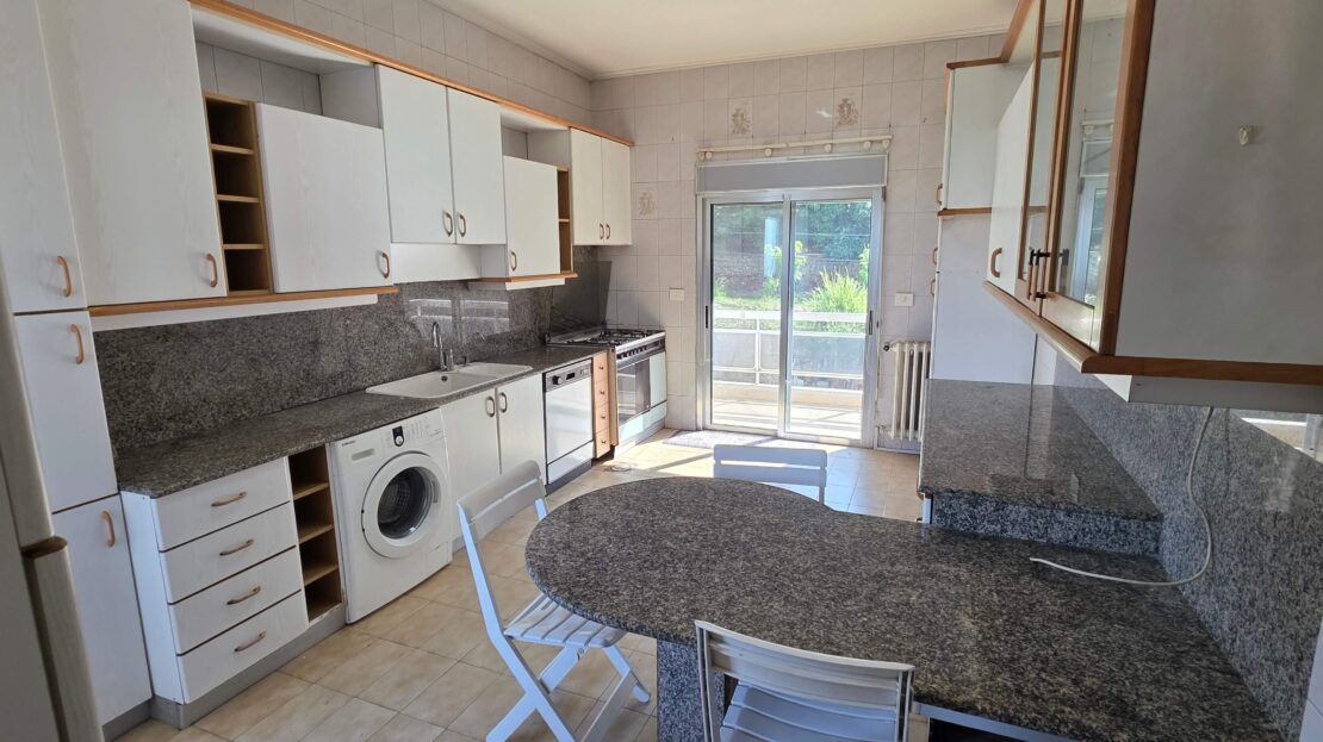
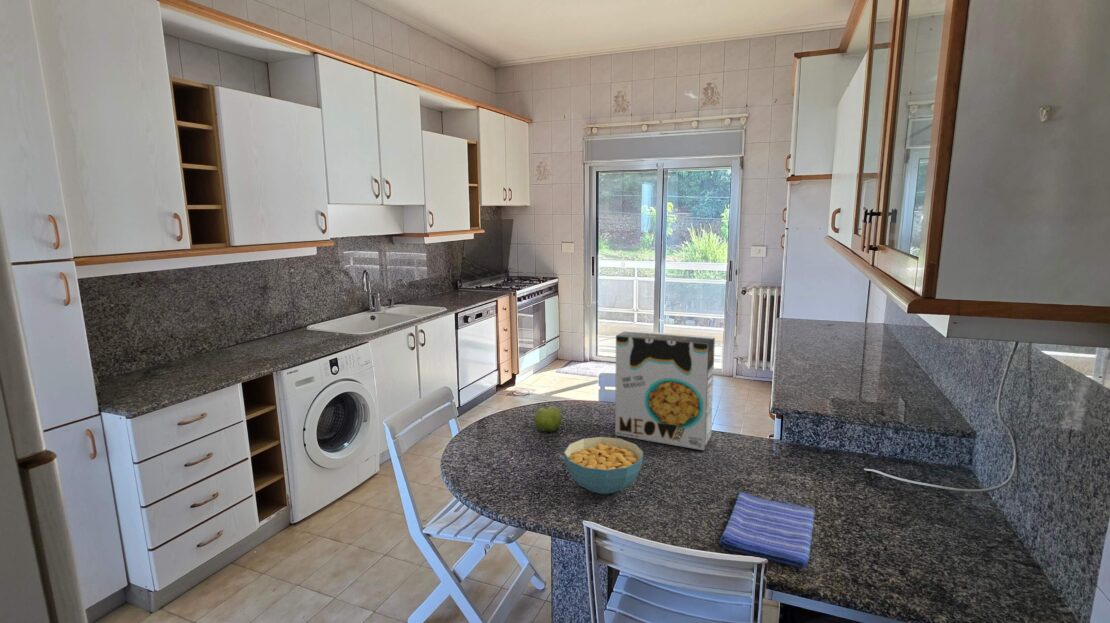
+ cereal bowl [563,436,645,495]
+ dish towel [718,491,815,568]
+ fruit [534,404,563,433]
+ cereal box [614,329,716,451]
